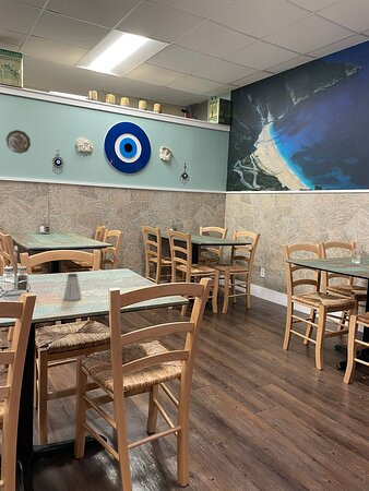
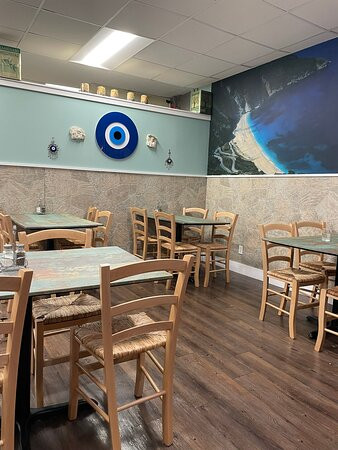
- saltshaker [62,273,83,301]
- decorative plate [5,129,32,155]
